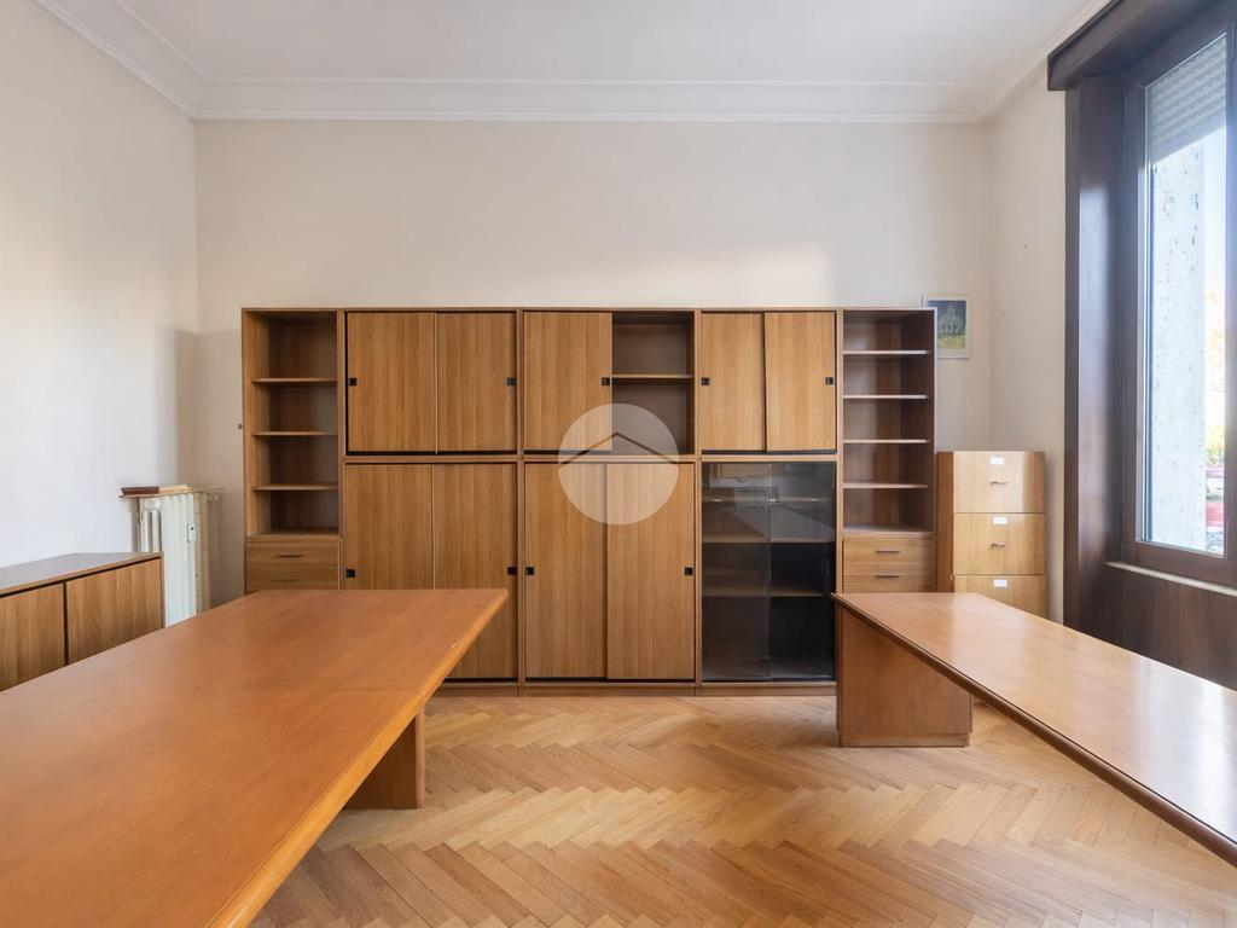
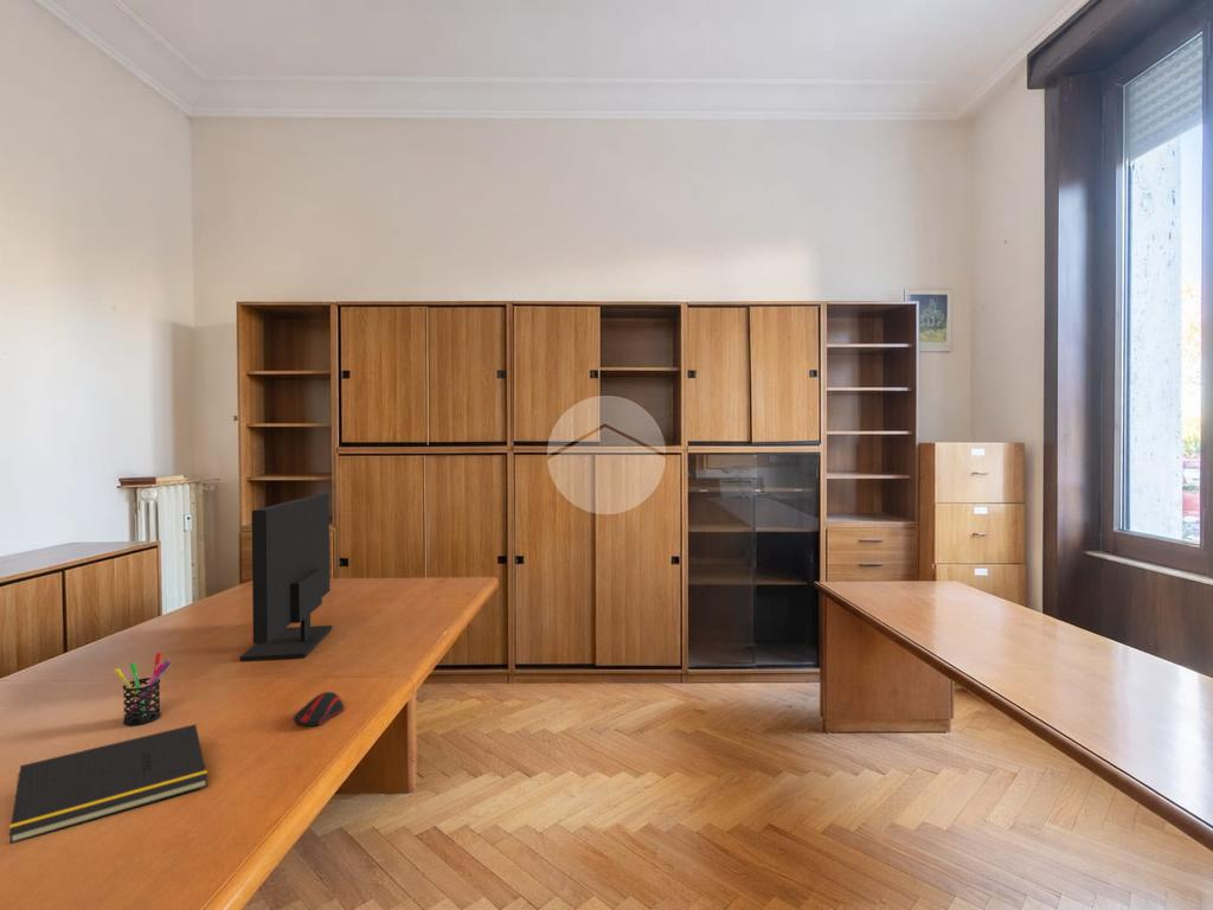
+ notepad [8,723,208,845]
+ monitor [238,493,333,662]
+ pen holder [114,652,171,726]
+ computer mouse [291,691,346,728]
